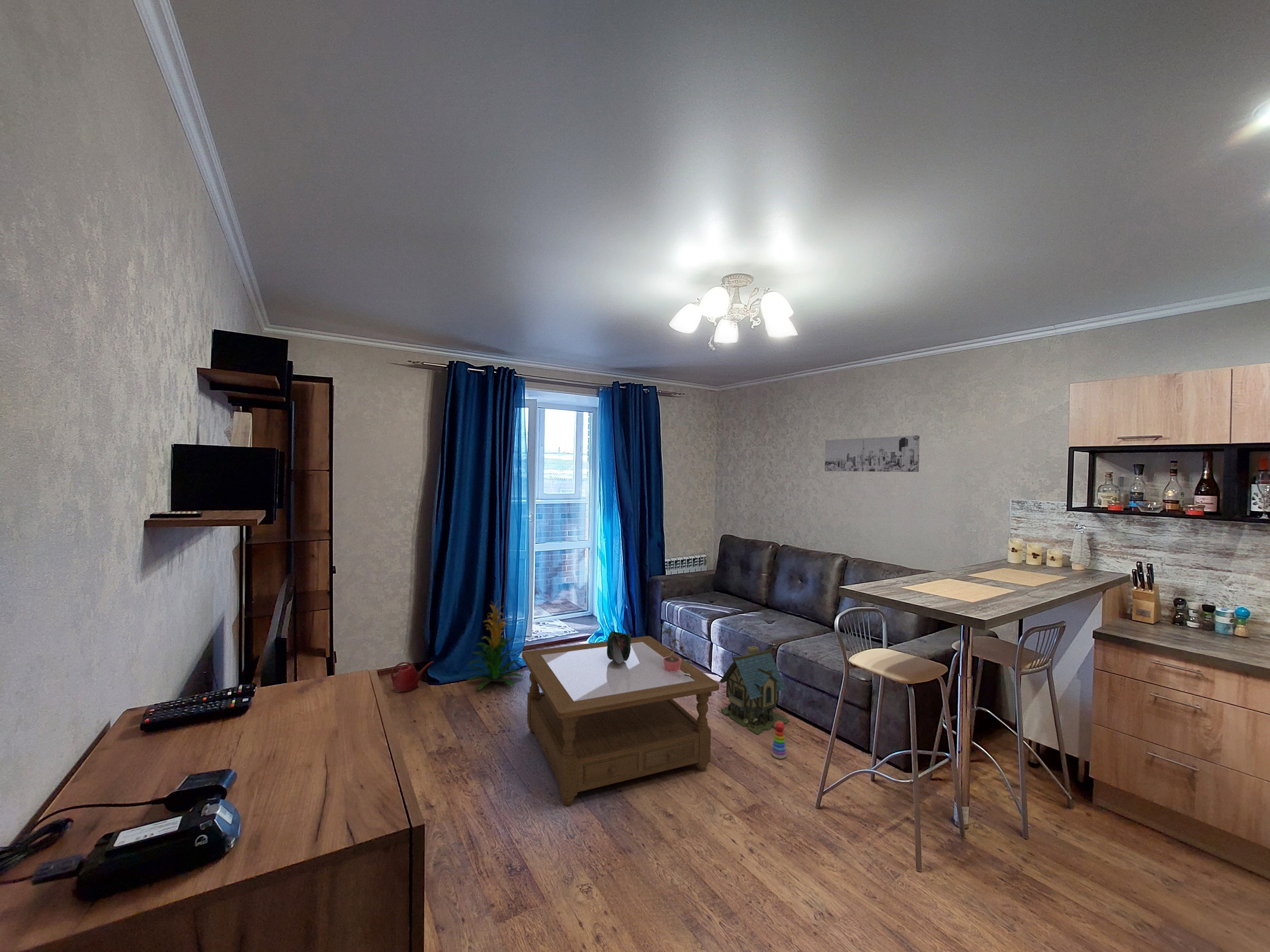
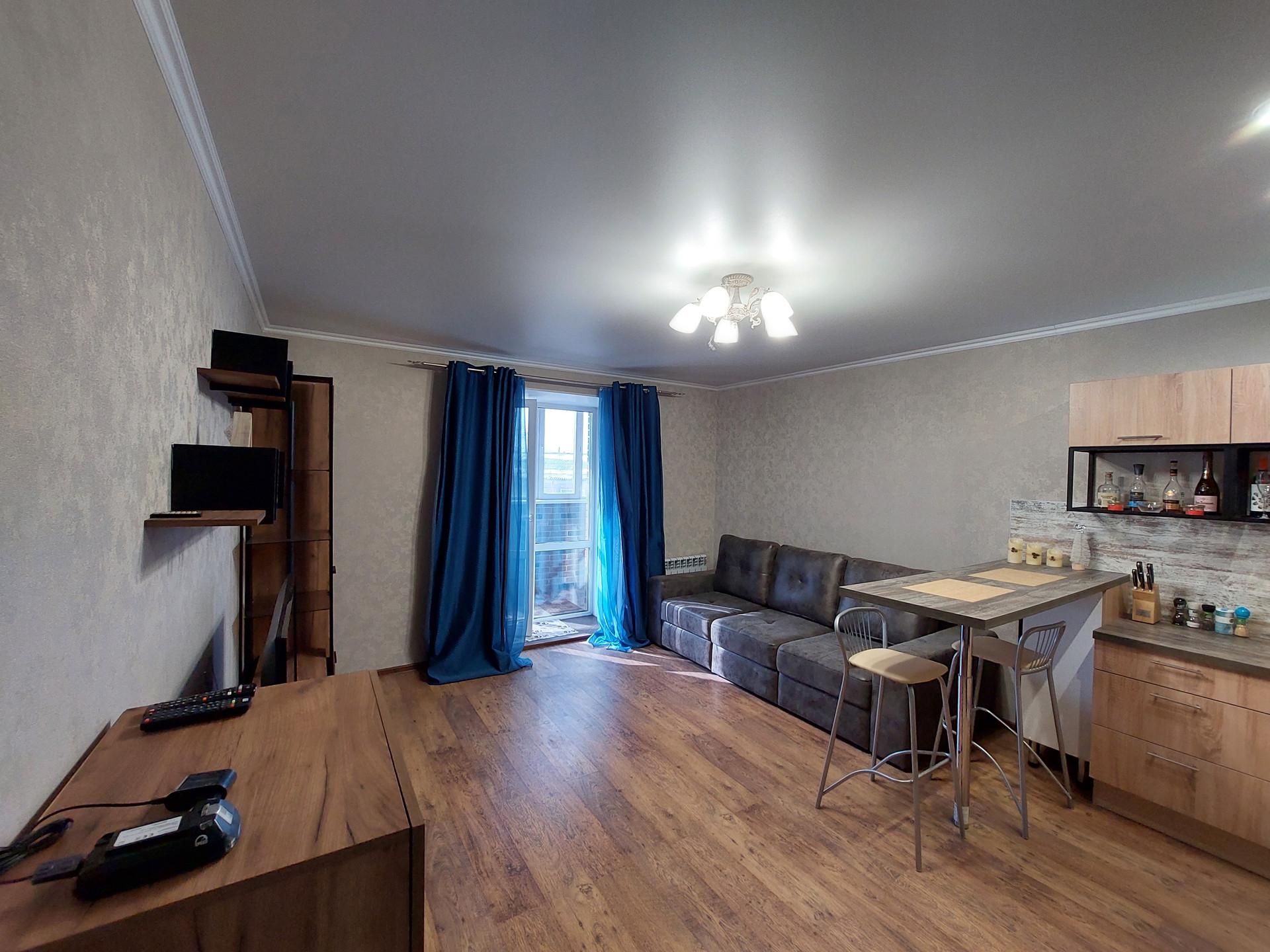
- potted plant [657,623,697,676]
- decorative bowl [607,631,632,664]
- stacking toy [771,721,787,760]
- toy house [718,641,790,735]
- watering can [390,660,435,693]
- wall art [824,435,920,473]
- coffee table [521,635,720,806]
- indoor plant [466,600,525,692]
